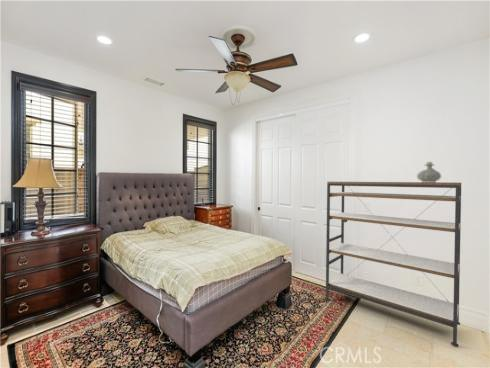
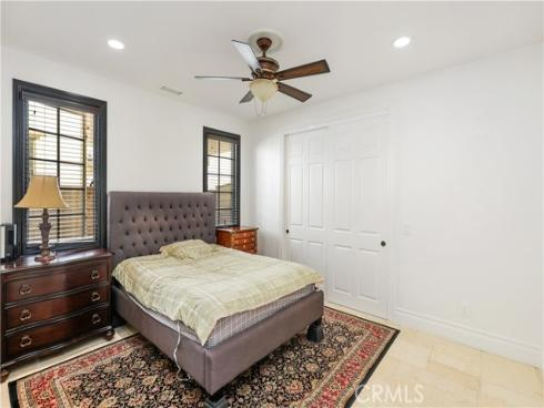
- shelving unit [324,181,462,348]
- ceramic vessel [416,161,442,182]
